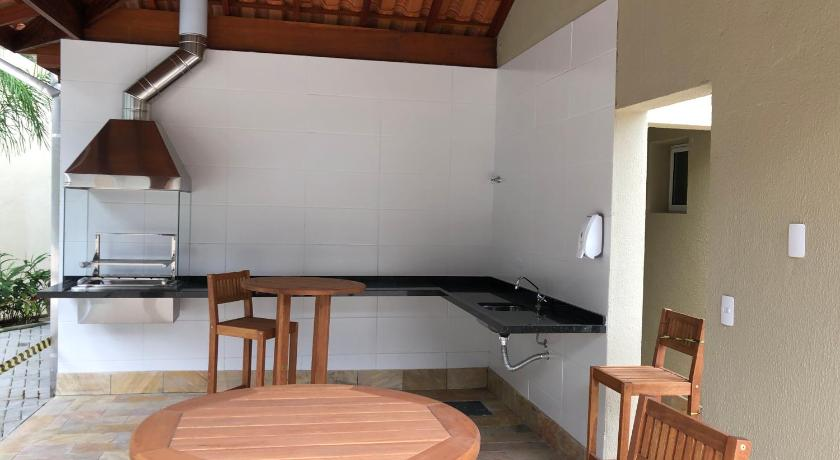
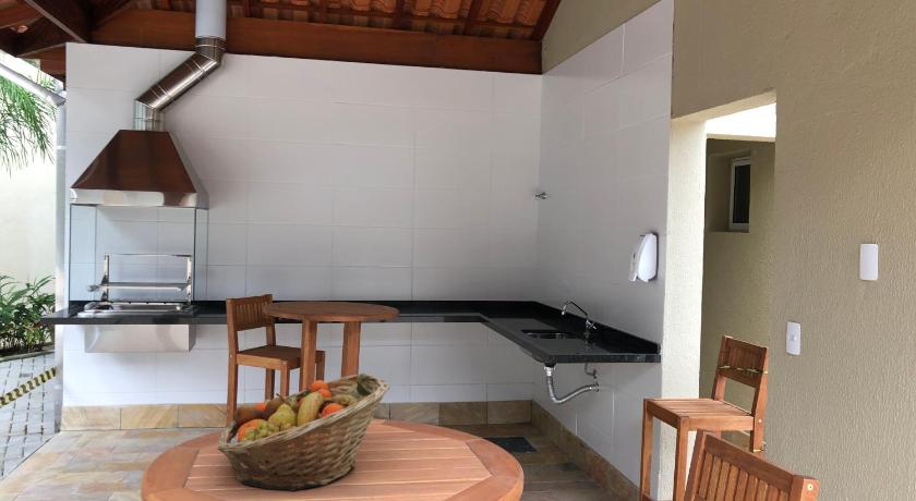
+ fruit basket [217,372,390,492]
